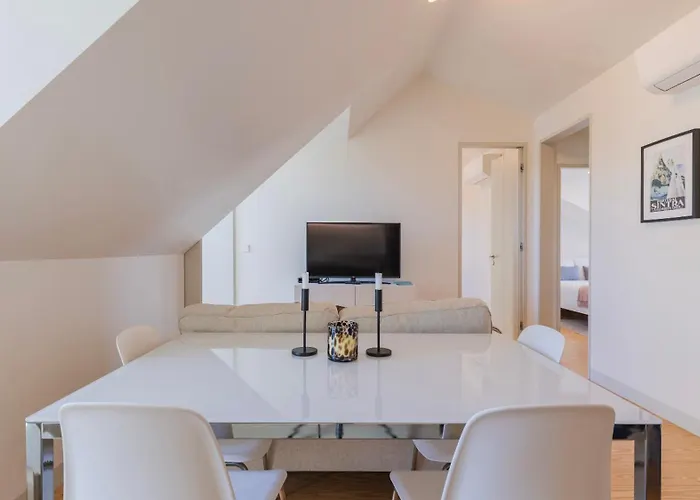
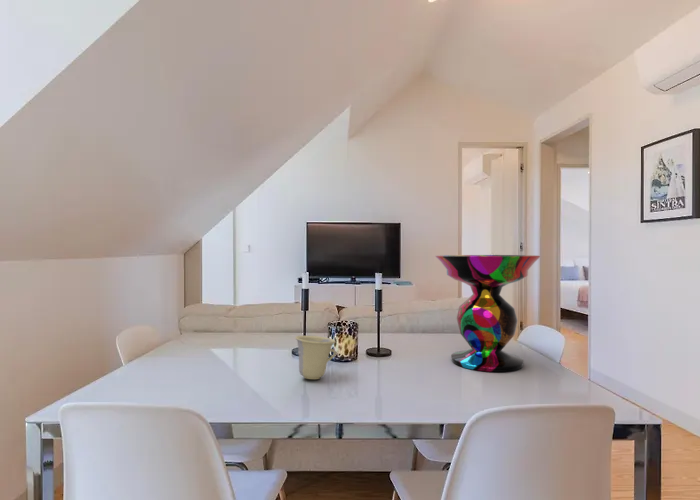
+ decorative bowl [434,254,542,373]
+ cup [294,335,337,380]
